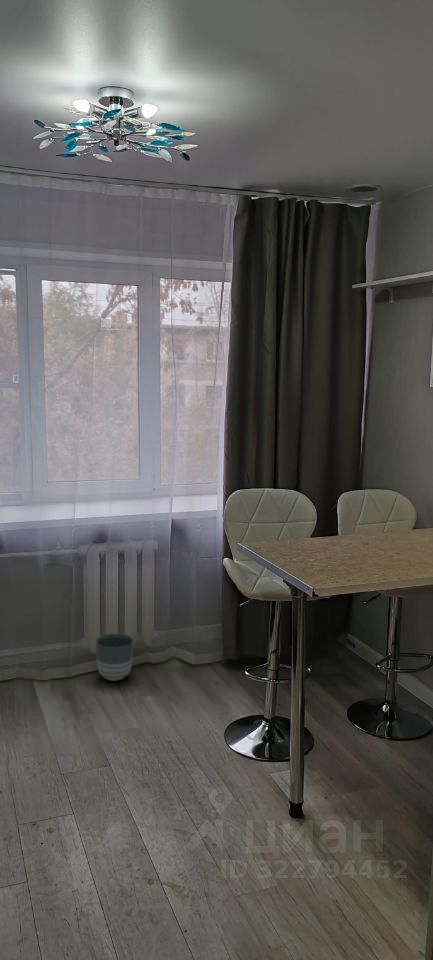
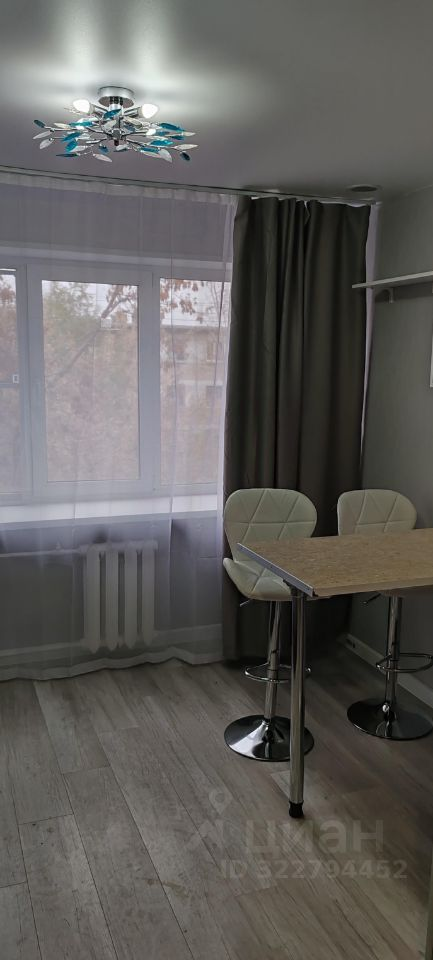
- planter [95,633,134,682]
